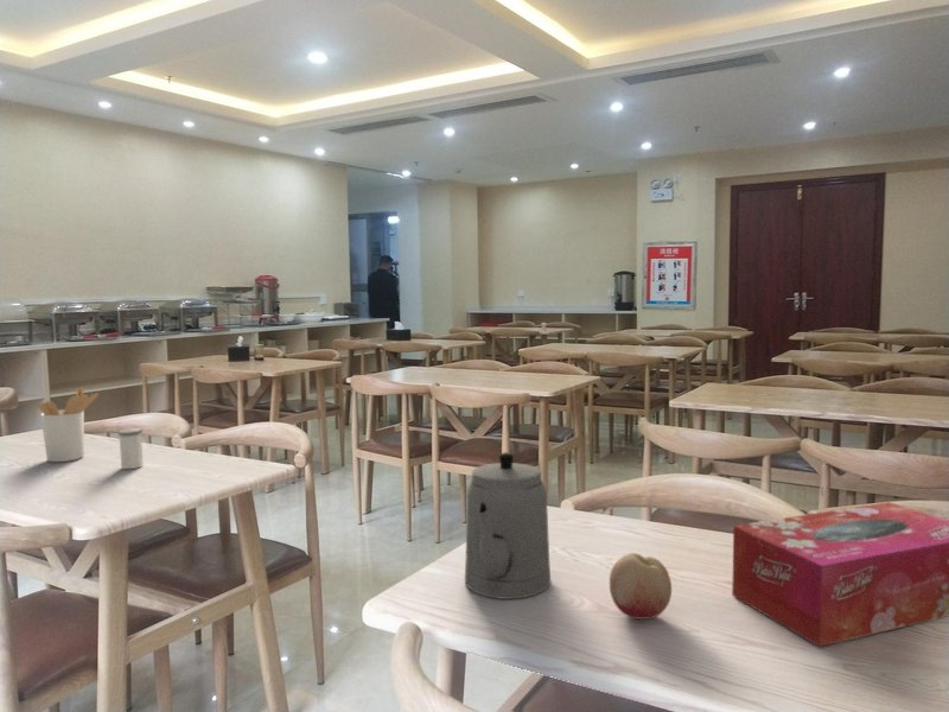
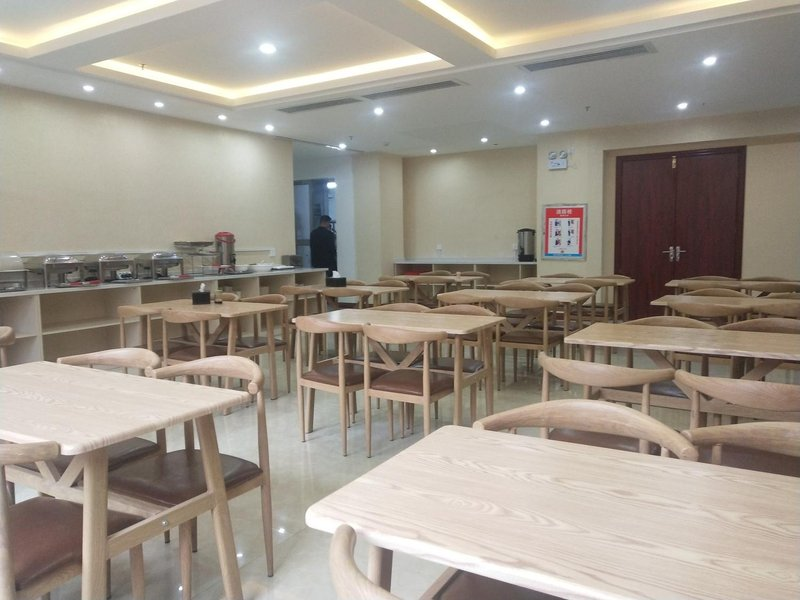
- tissue box [731,501,949,648]
- teapot [464,451,552,600]
- utensil holder [37,386,100,463]
- salt shaker [117,427,145,470]
- fruit [609,552,673,621]
